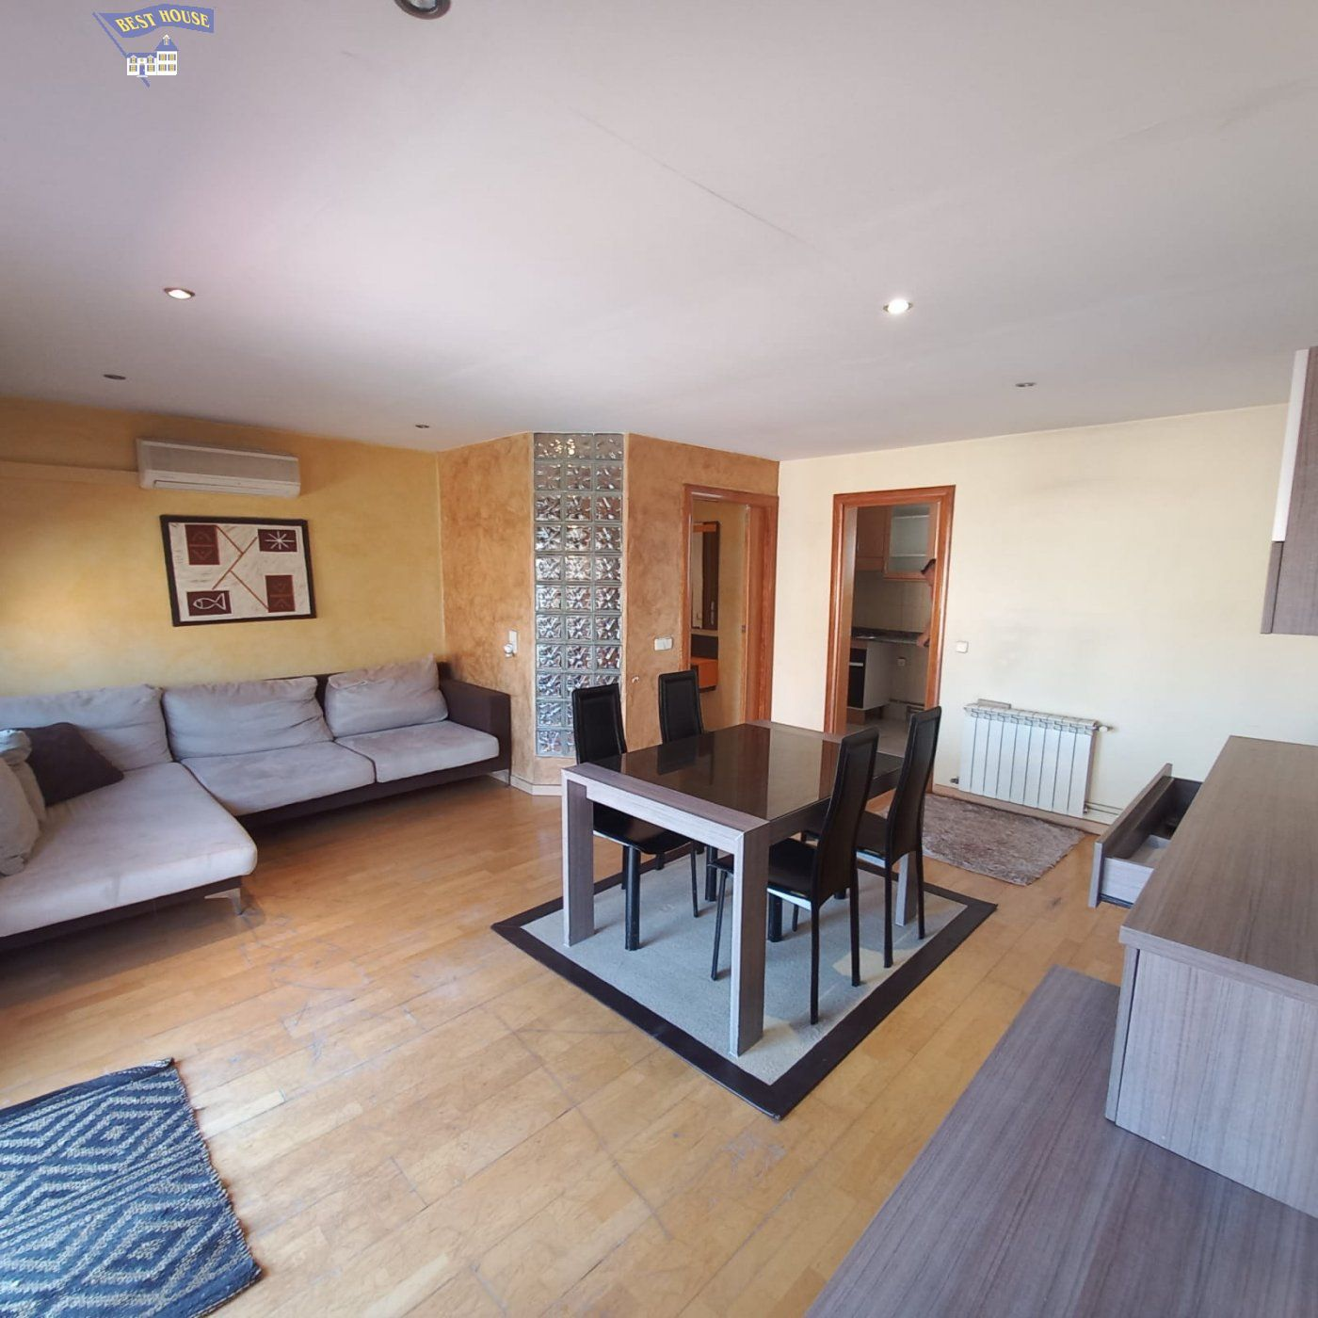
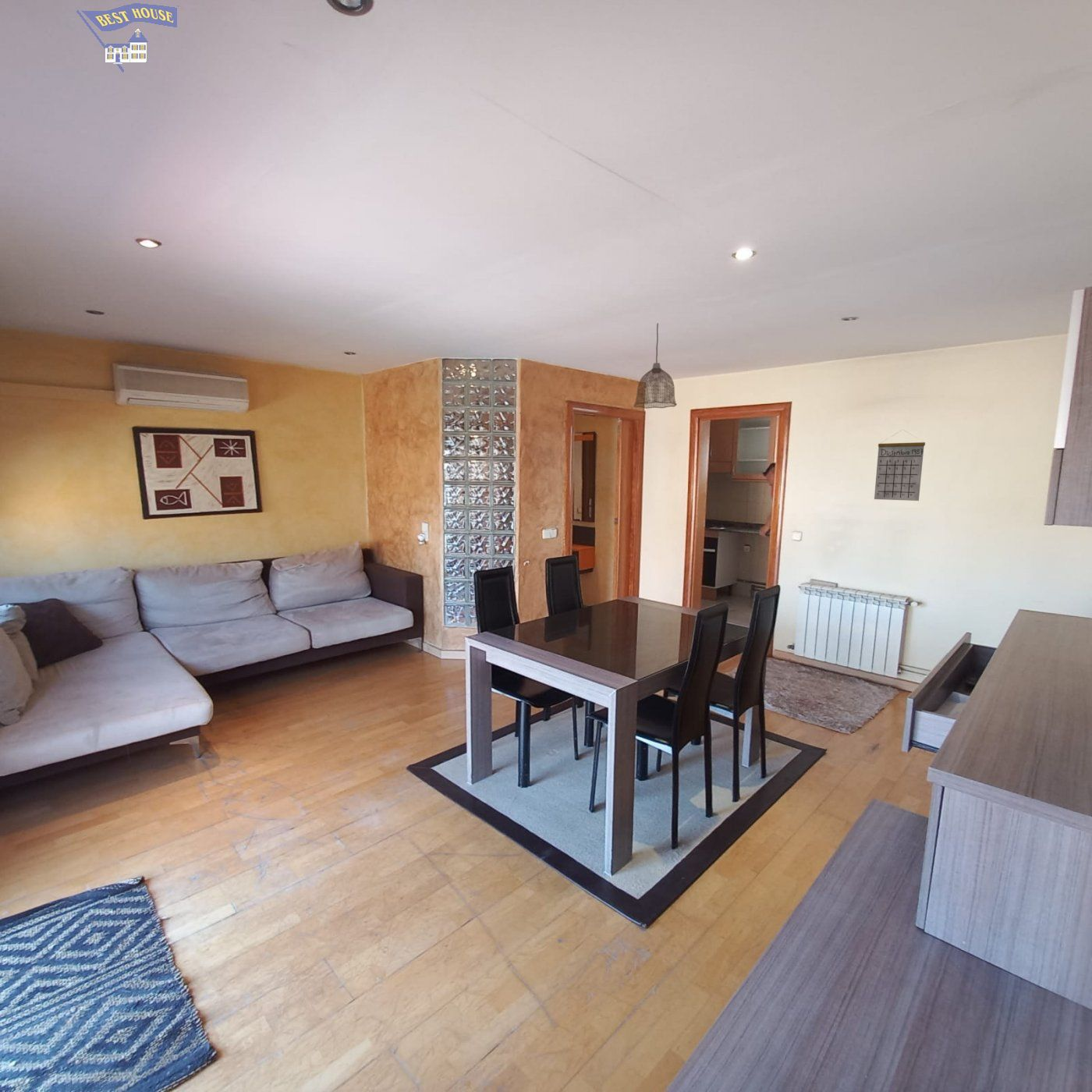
+ calendar [874,430,926,502]
+ pendant lamp [633,322,678,410]
